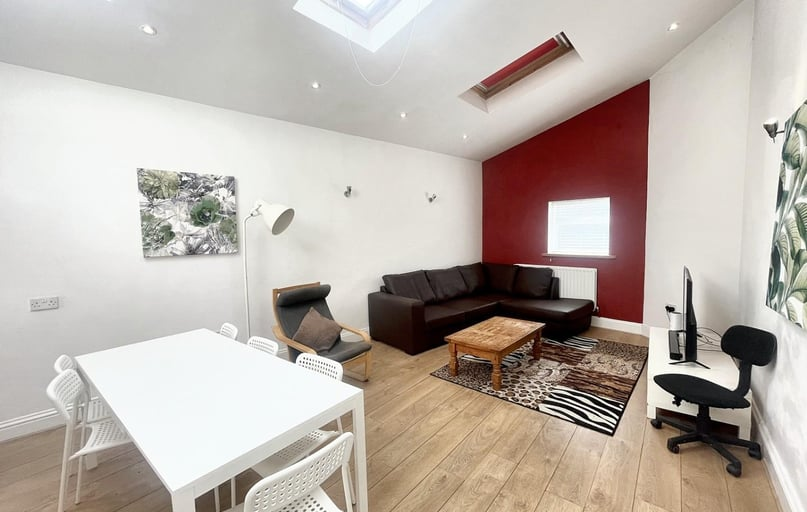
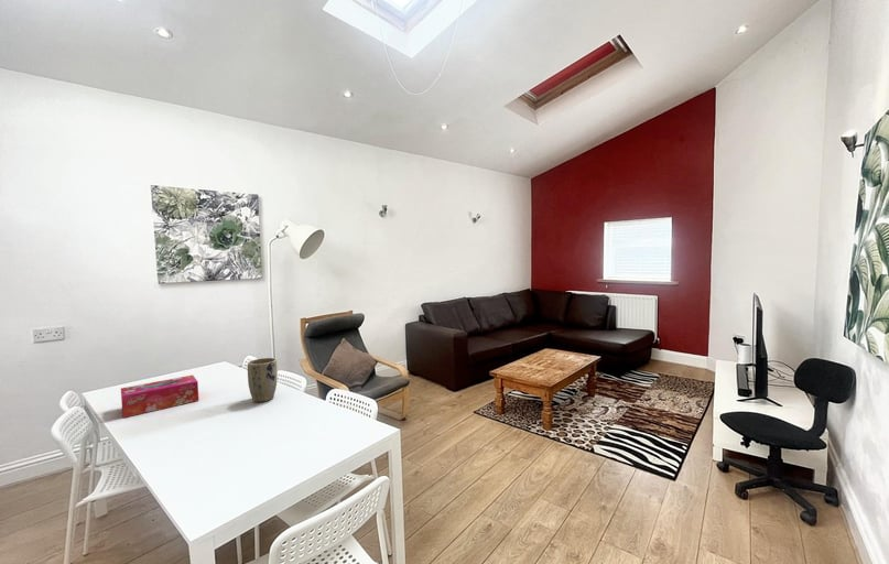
+ tissue box [120,373,199,419]
+ plant pot [247,357,279,403]
